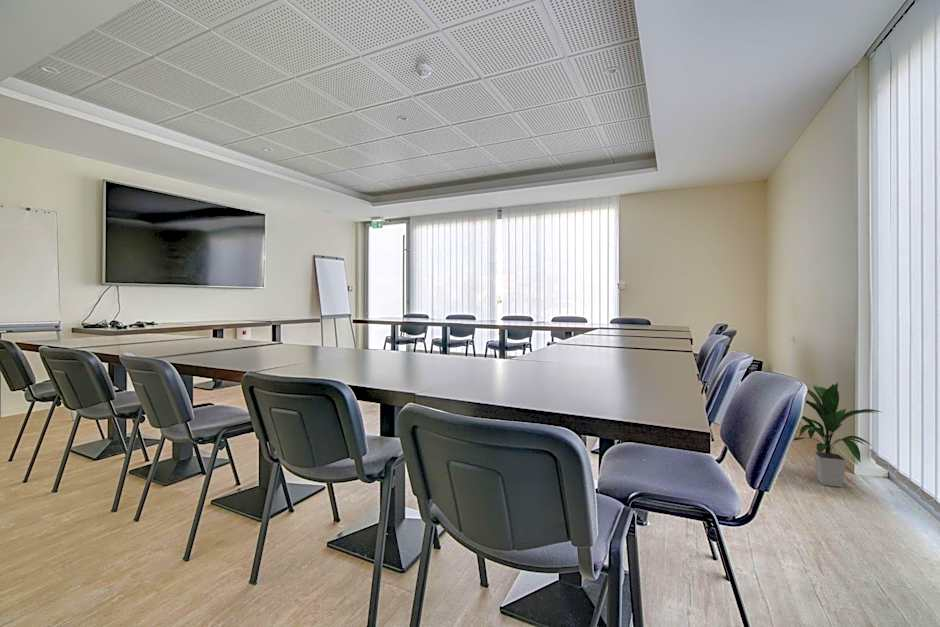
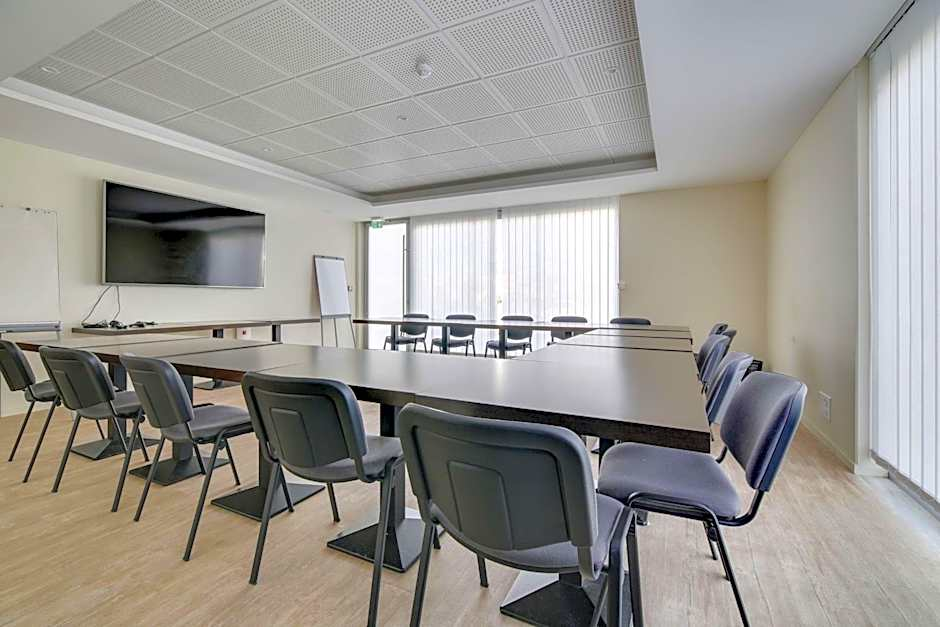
- indoor plant [793,381,882,488]
